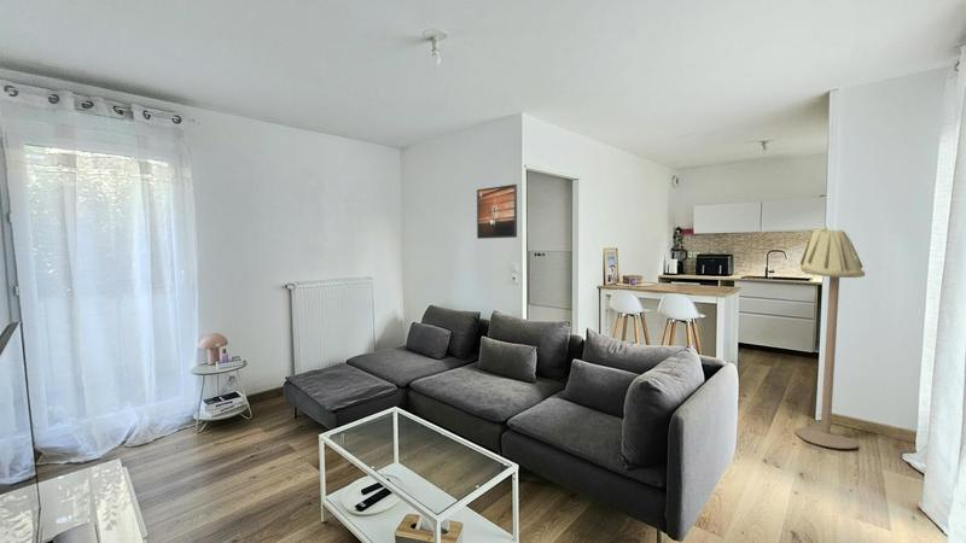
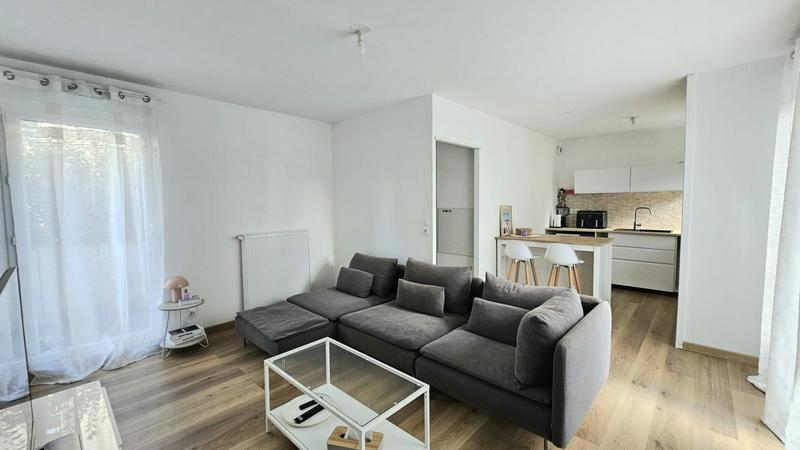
- floor lamp [793,226,867,450]
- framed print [476,183,518,240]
